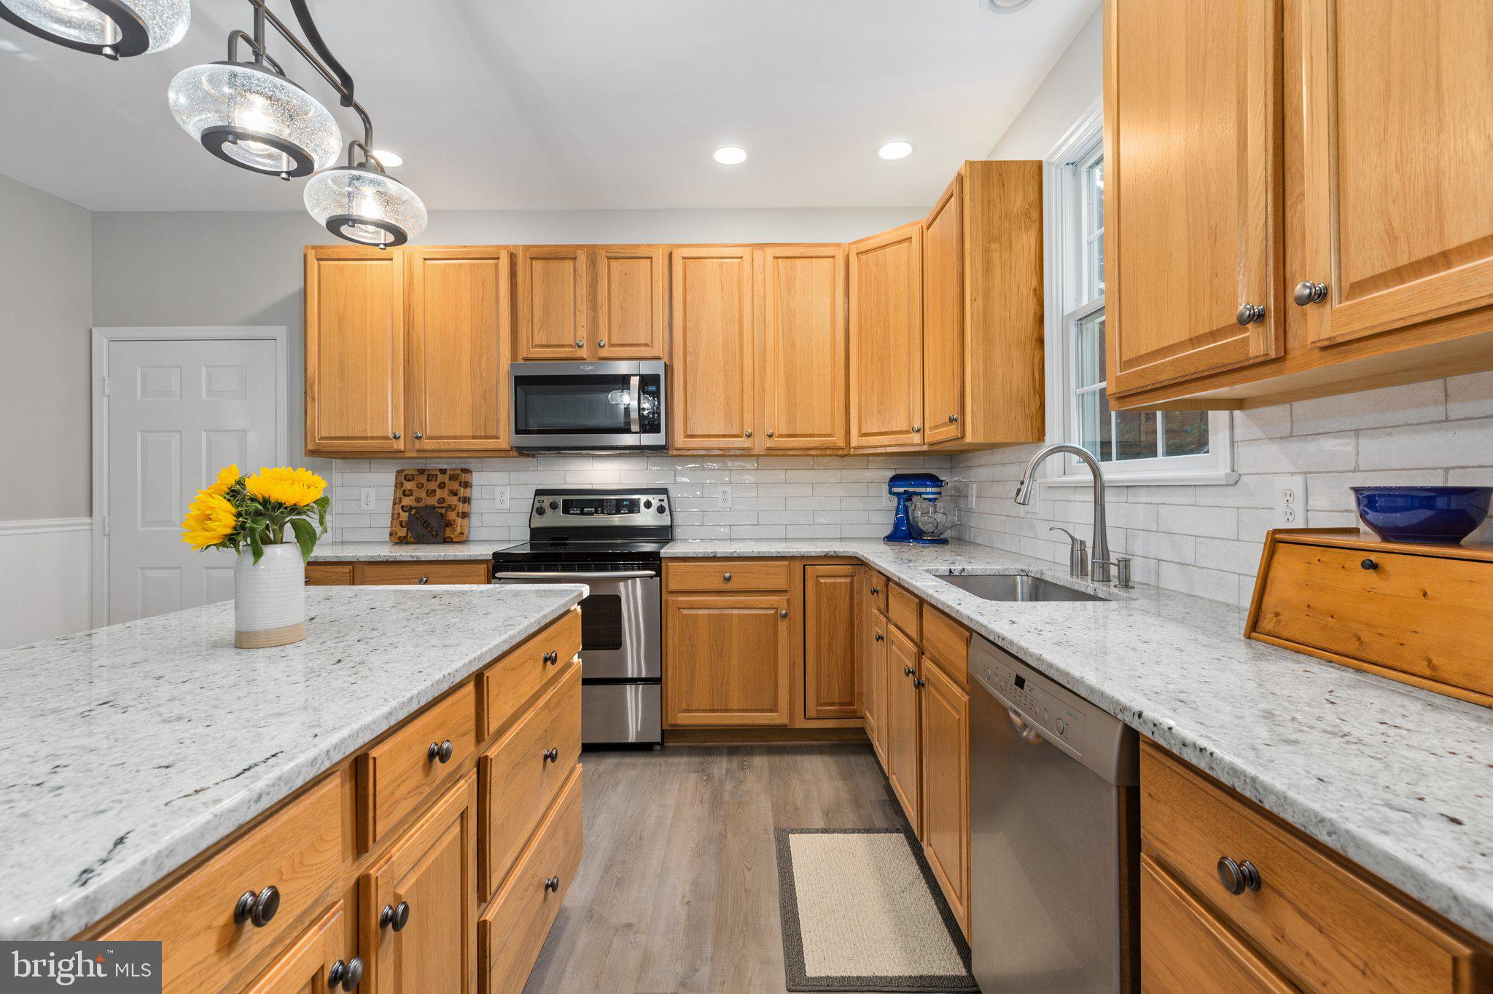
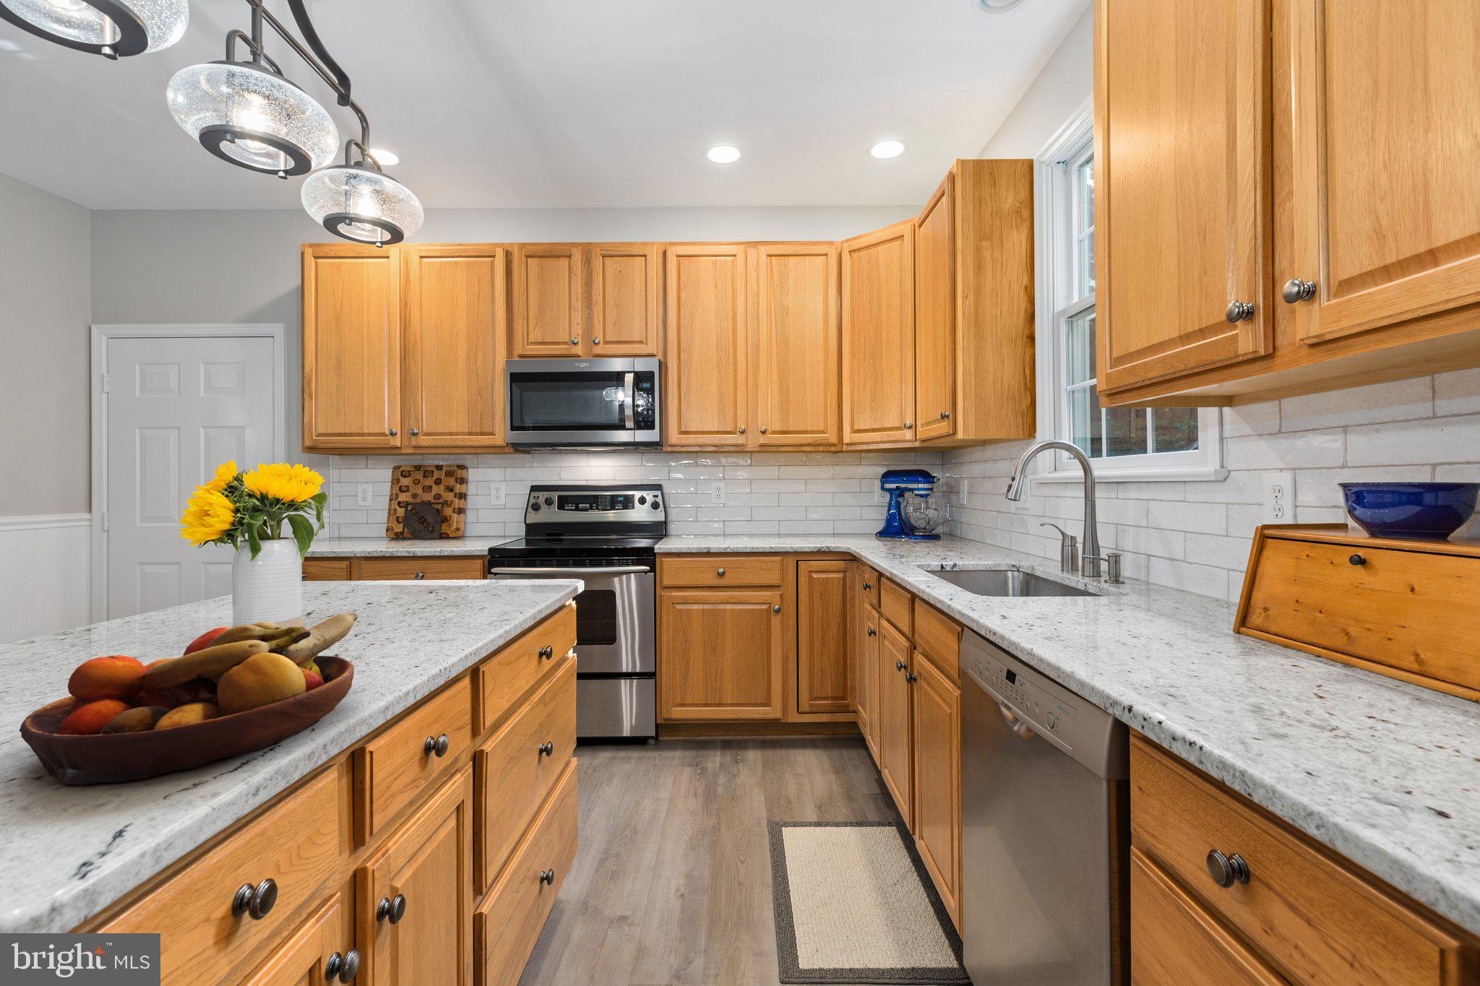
+ fruit bowl [19,612,359,786]
